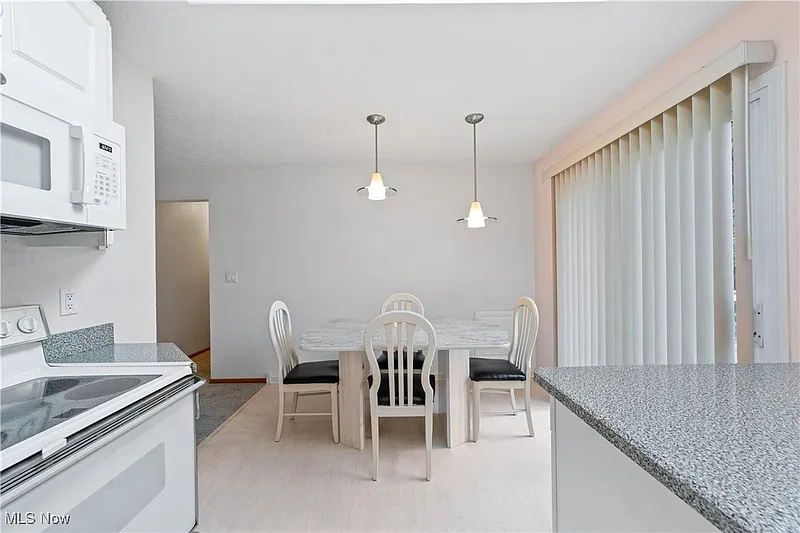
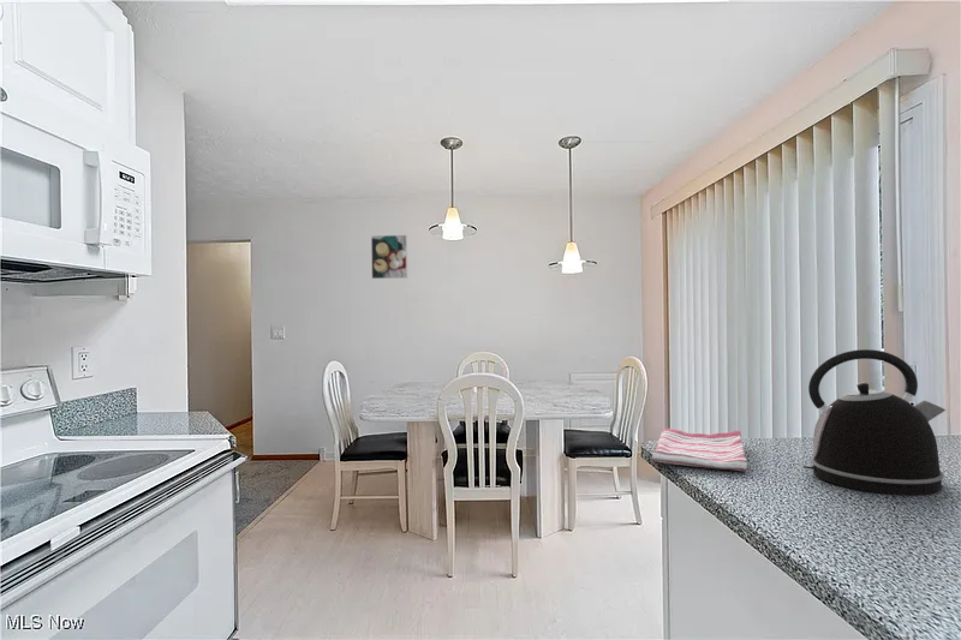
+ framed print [370,234,408,280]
+ kettle [802,348,947,496]
+ dish towel [651,427,748,472]
